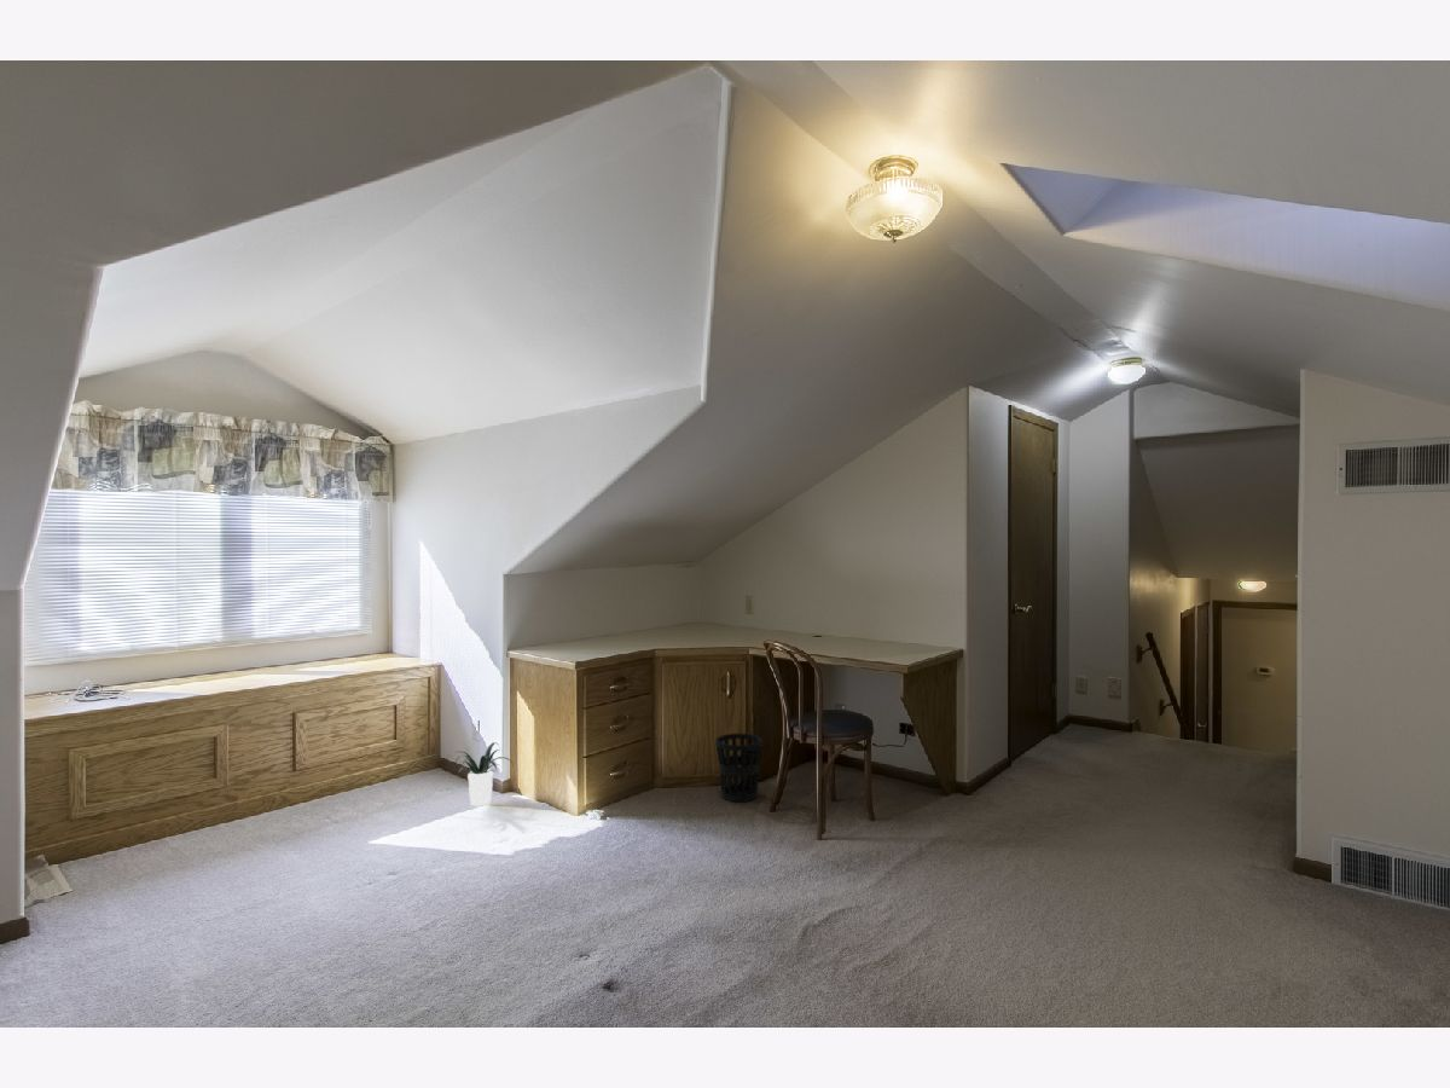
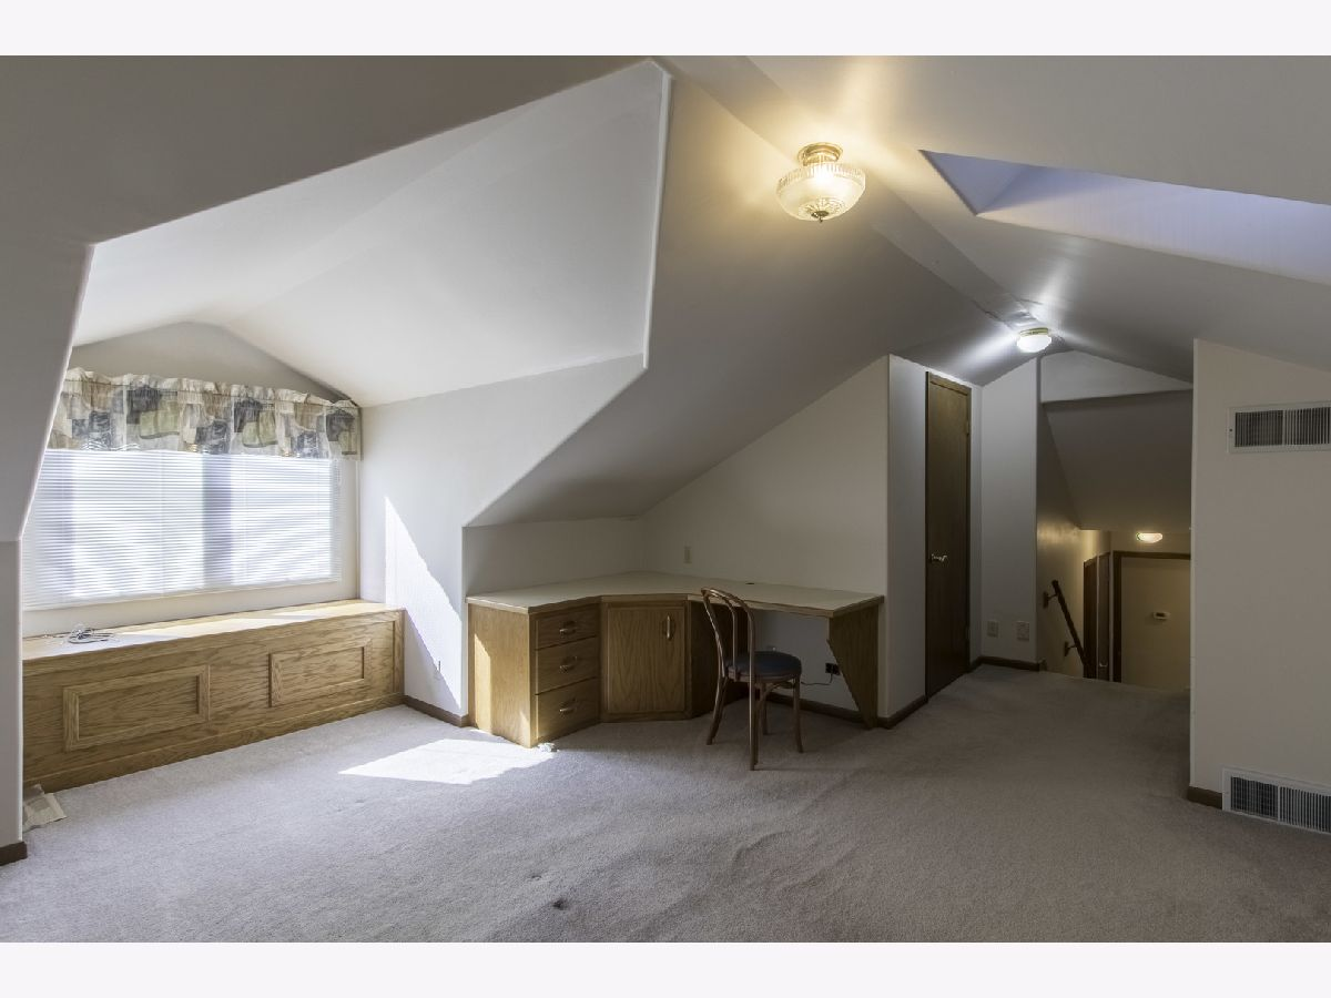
- potted plant [447,741,515,808]
- wastebasket [714,733,764,803]
